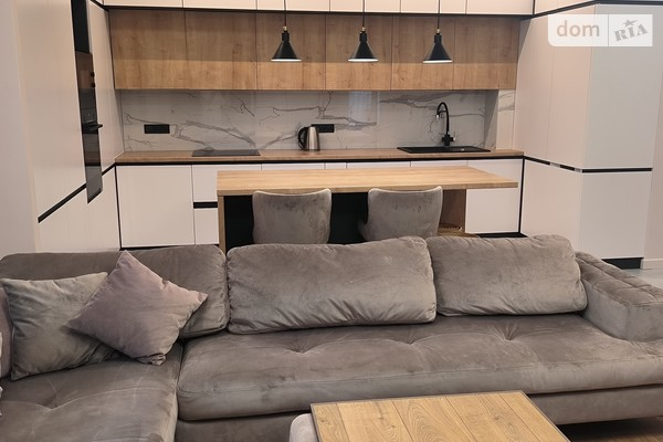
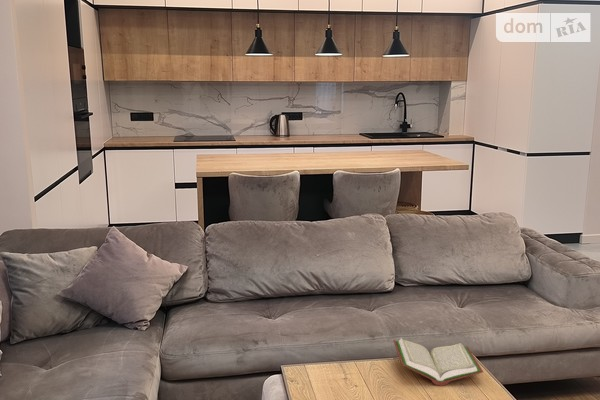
+ book [392,337,484,387]
